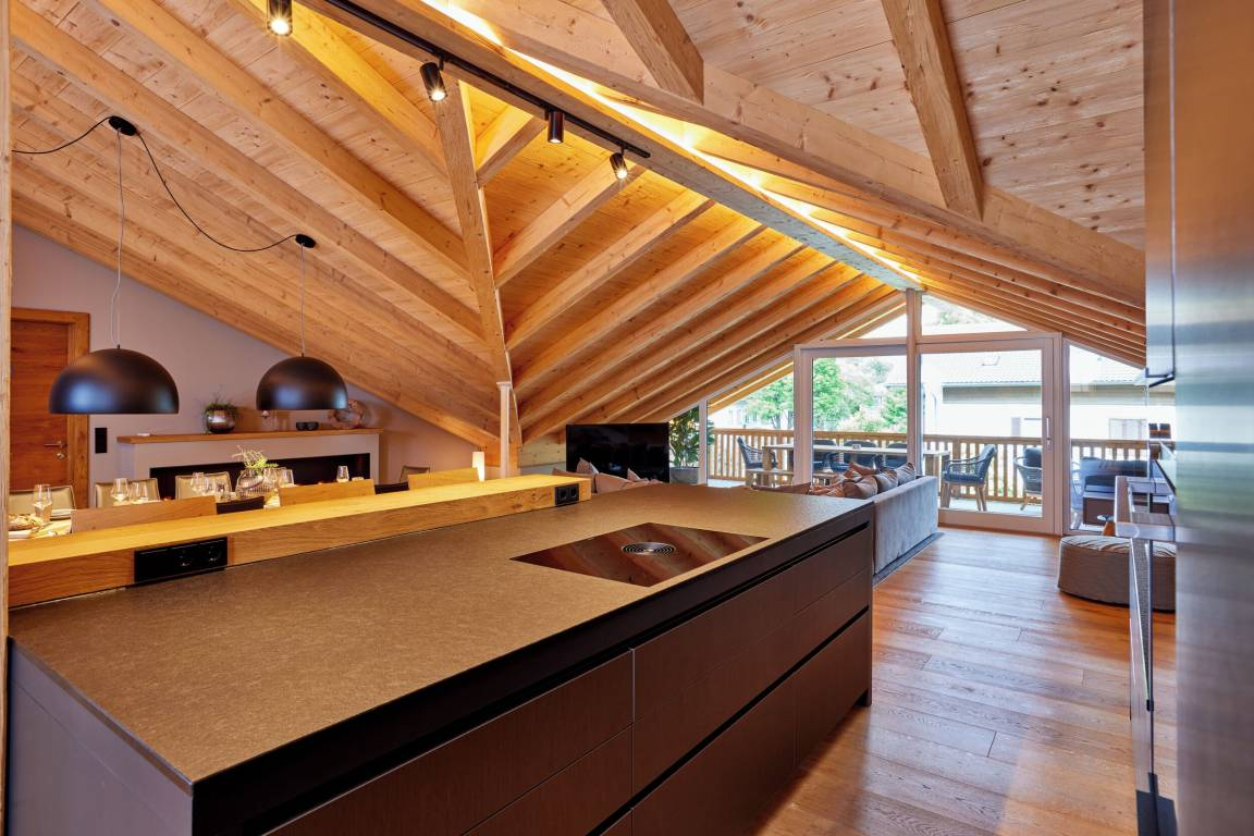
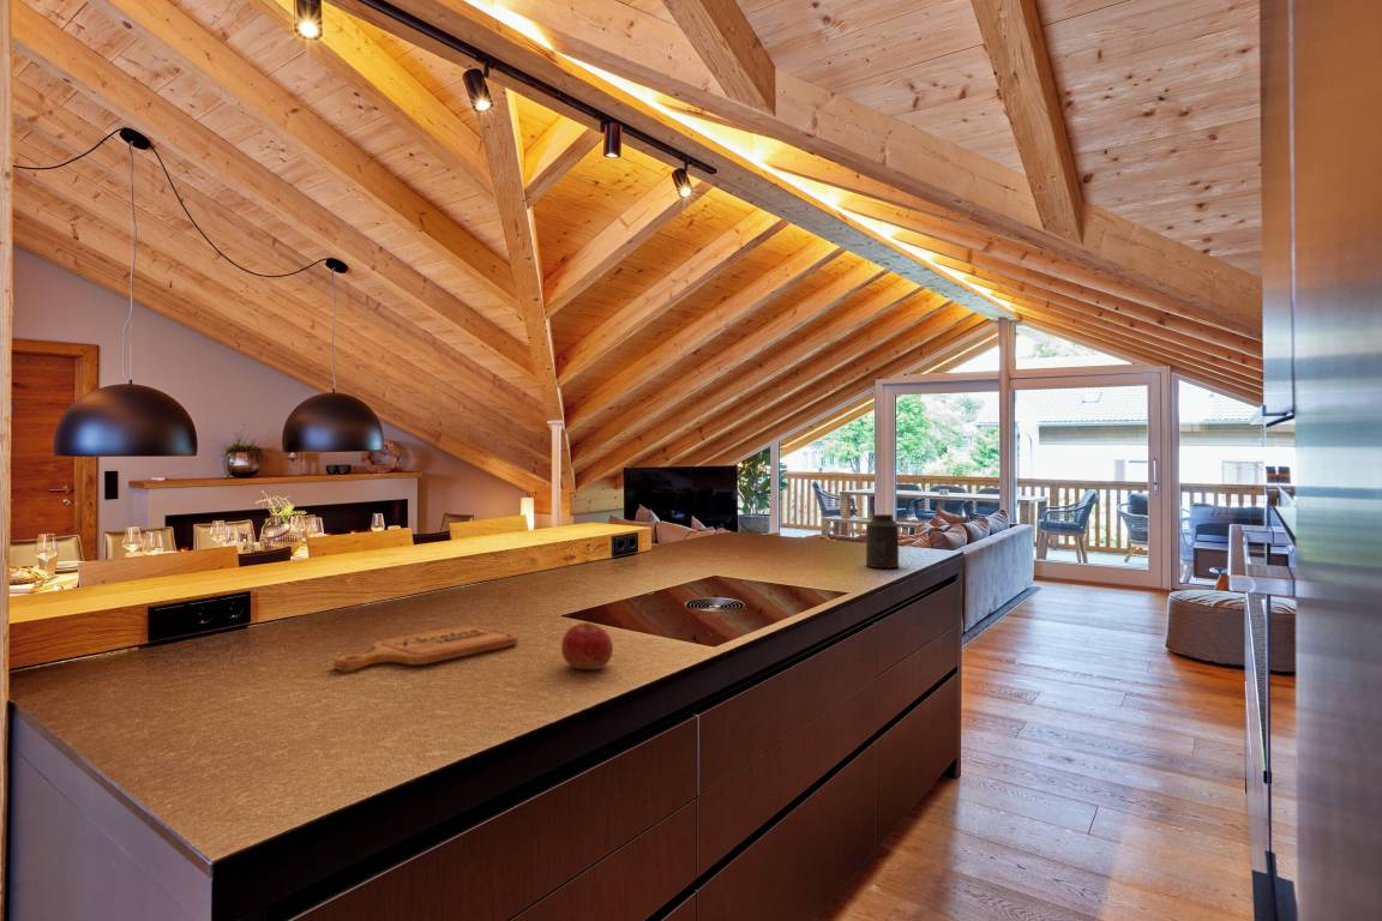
+ cutting board [332,625,518,672]
+ canister [865,513,900,568]
+ apple [560,621,614,670]
